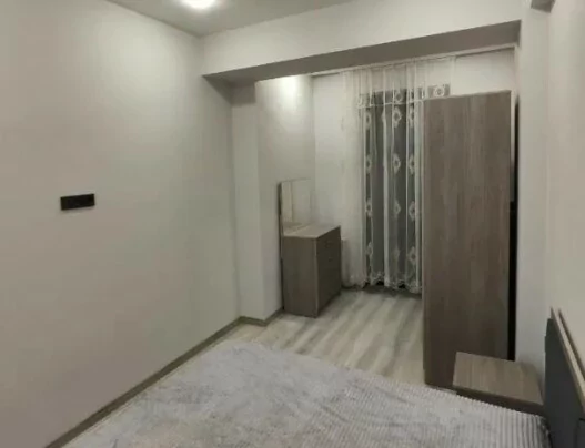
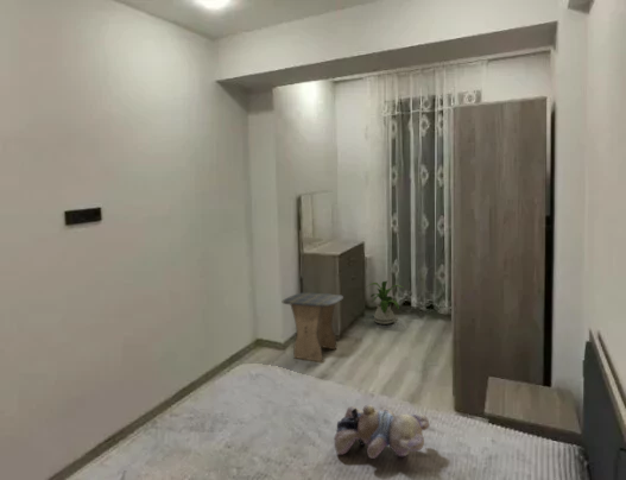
+ house plant [367,279,404,326]
+ teddy bear [334,404,430,460]
+ stool [282,291,344,362]
